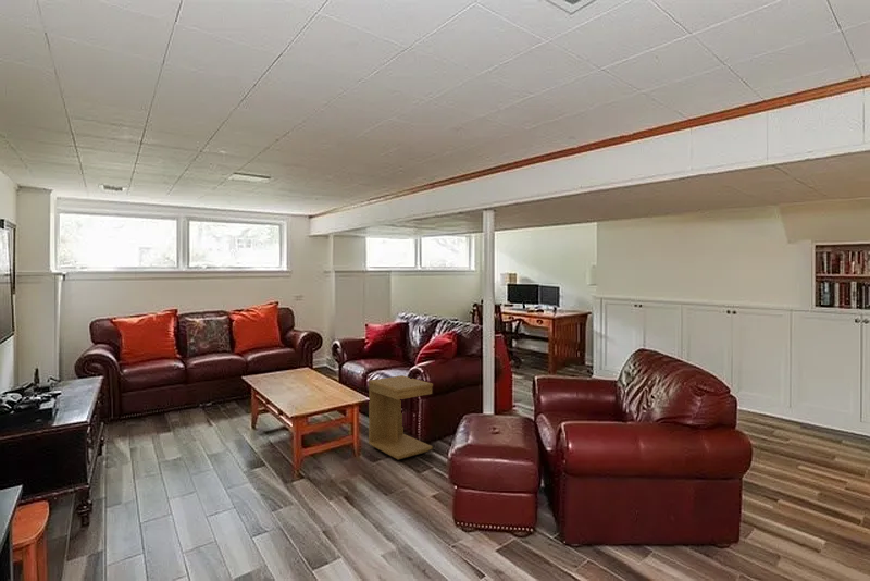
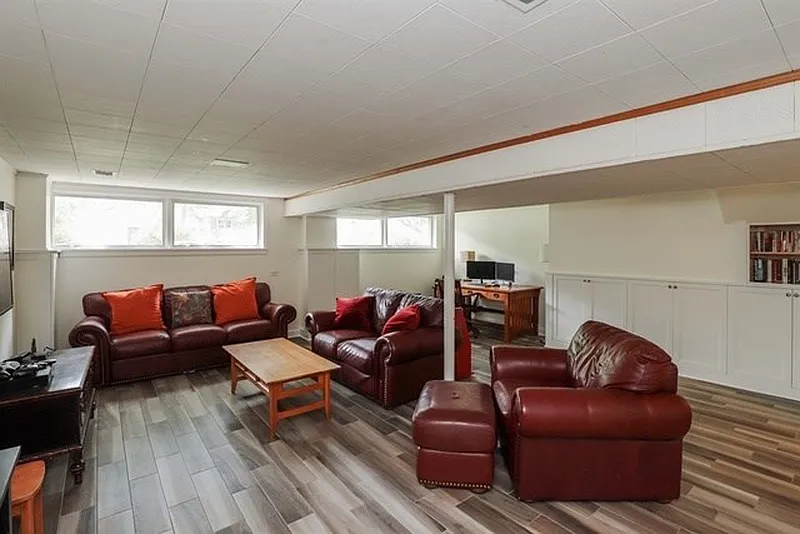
- side table [368,374,434,460]
